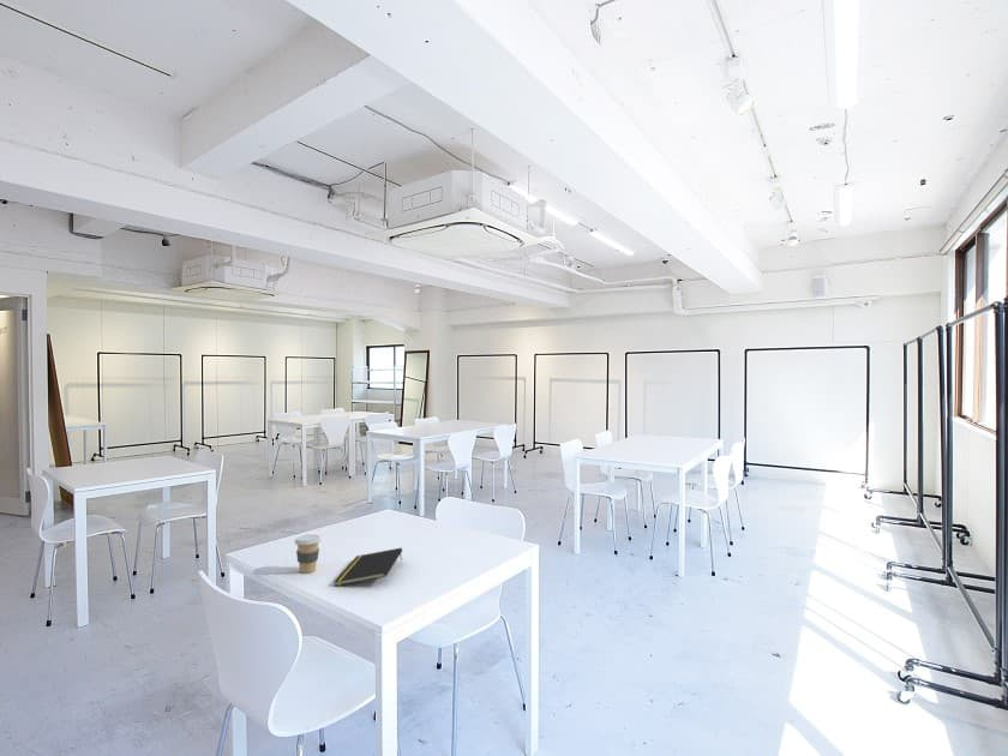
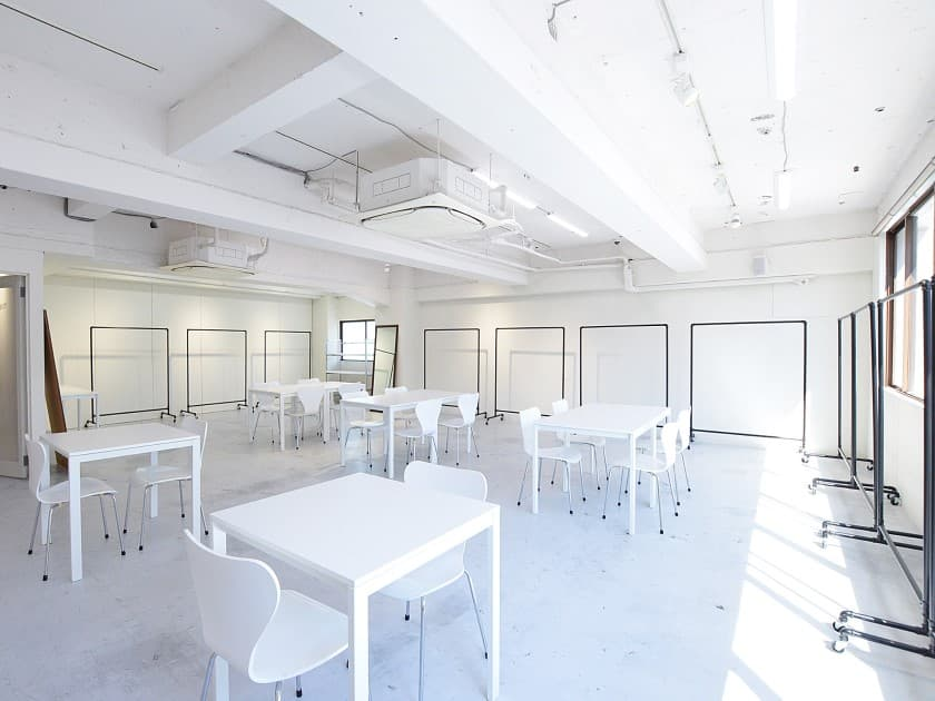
- notepad [332,547,403,587]
- coffee cup [294,533,322,575]
